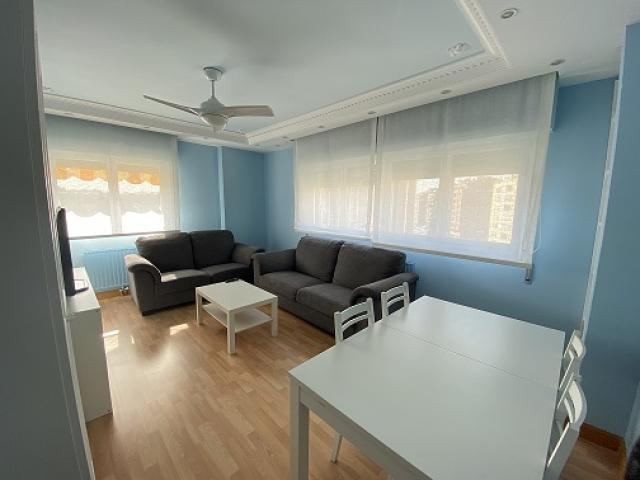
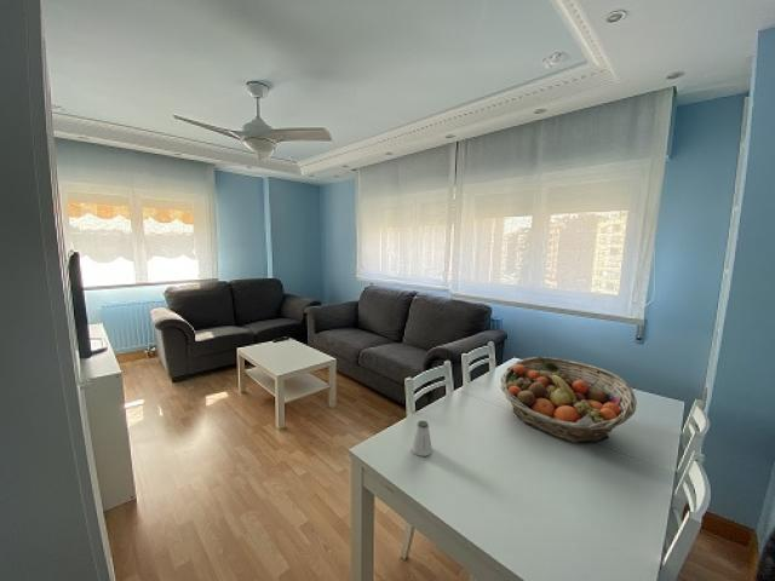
+ fruit basket [500,356,638,444]
+ saltshaker [411,420,434,458]
